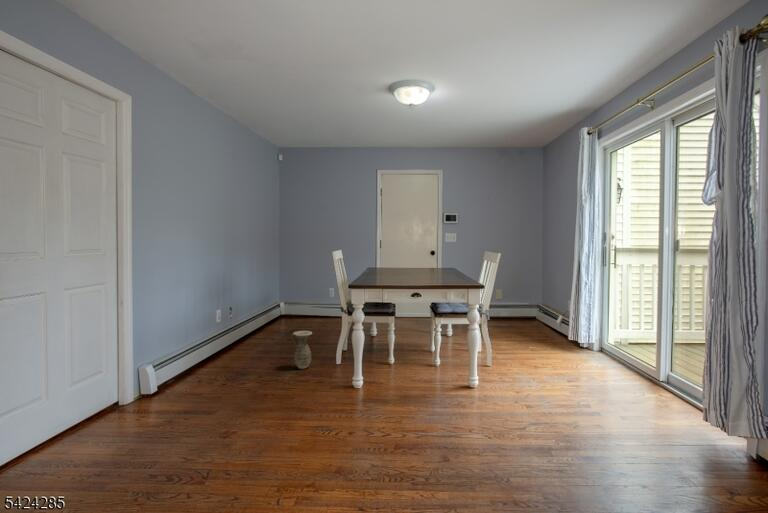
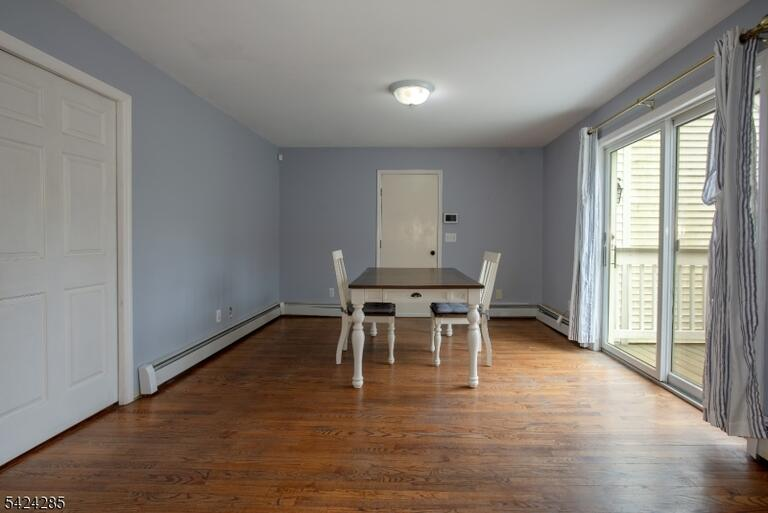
- ceramic jug [291,330,313,370]
